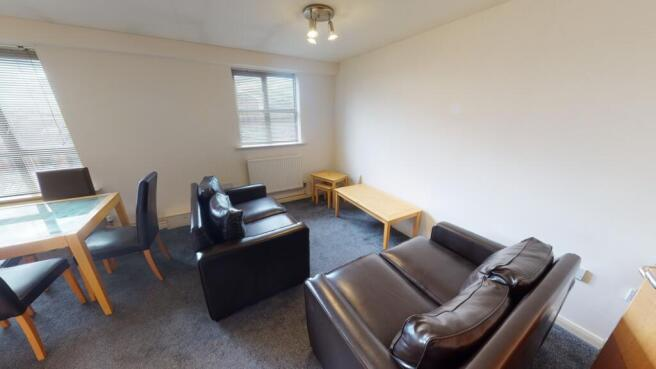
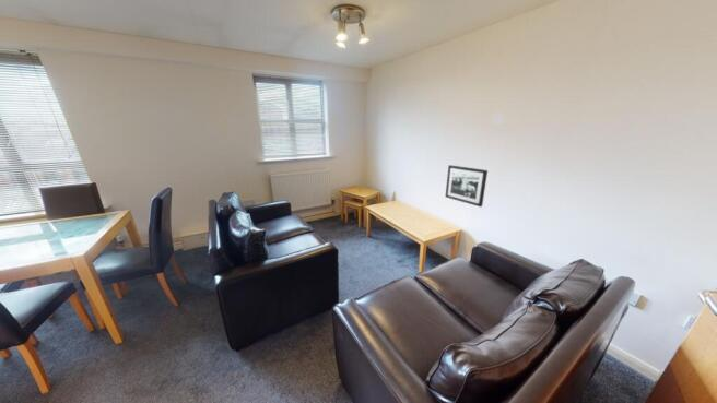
+ picture frame [444,164,489,208]
